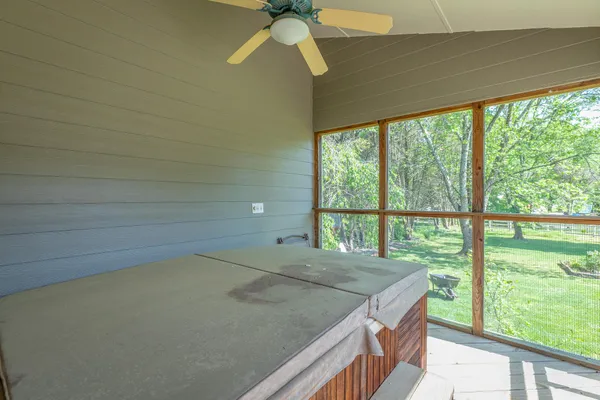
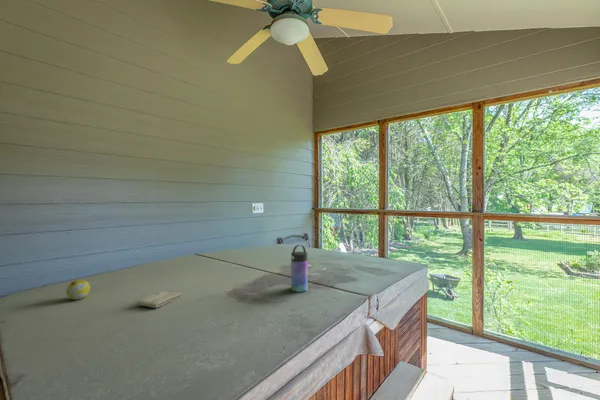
+ water bottle [290,244,309,293]
+ washcloth [137,290,183,309]
+ decorative ball [65,279,91,301]
